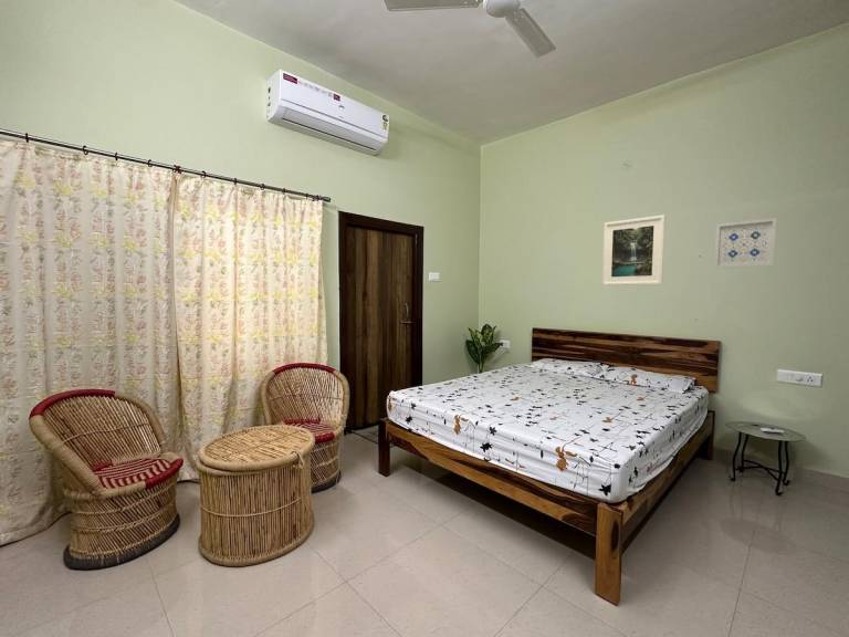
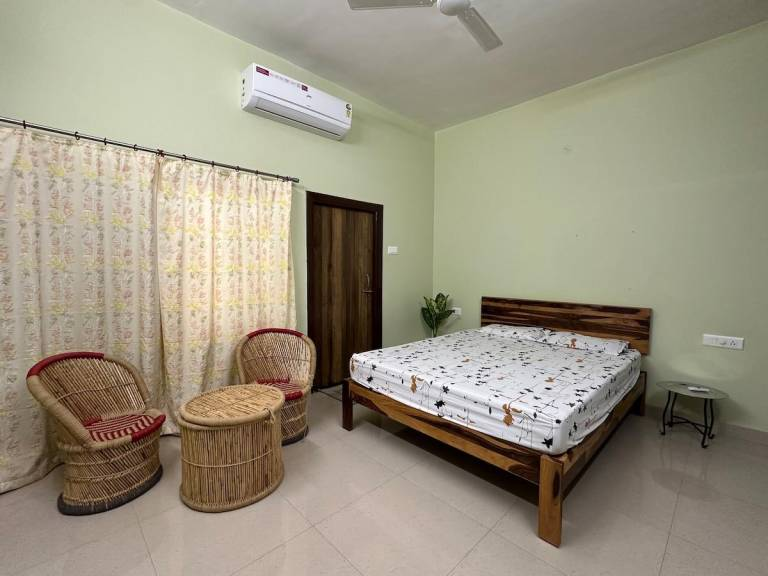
- wall art [713,217,778,270]
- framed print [601,215,667,286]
